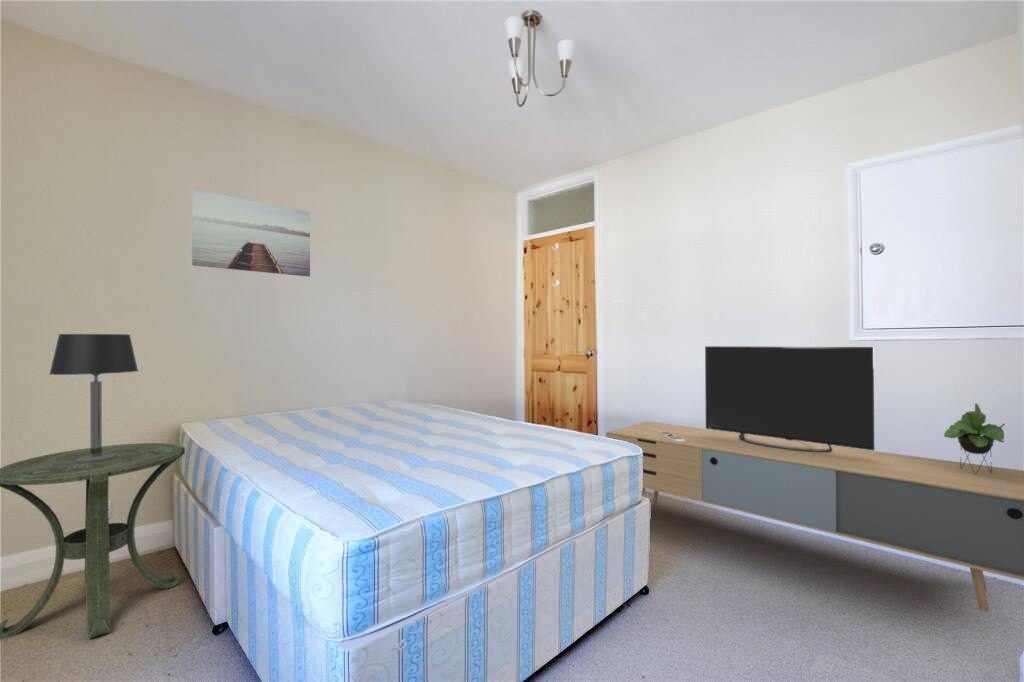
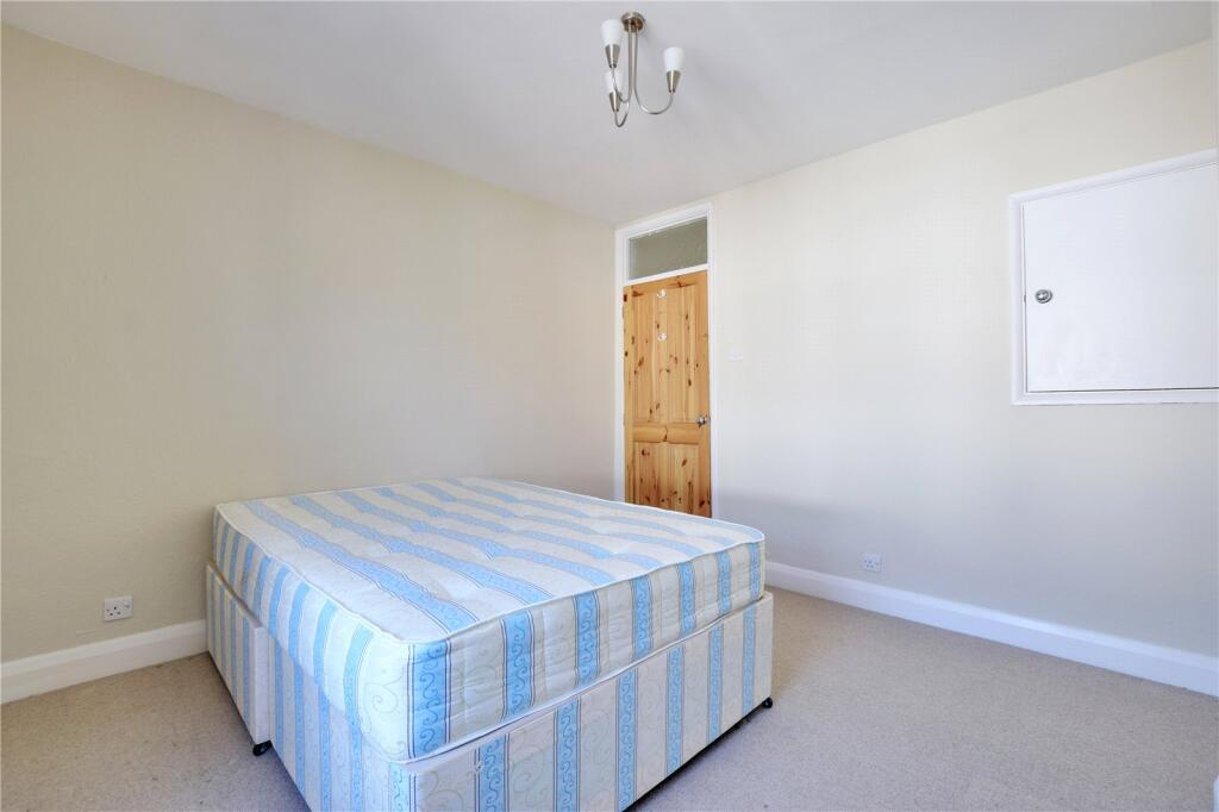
- table lamp [48,333,139,462]
- side table [0,442,186,640]
- wall art [191,188,311,278]
- media console [605,345,1024,613]
